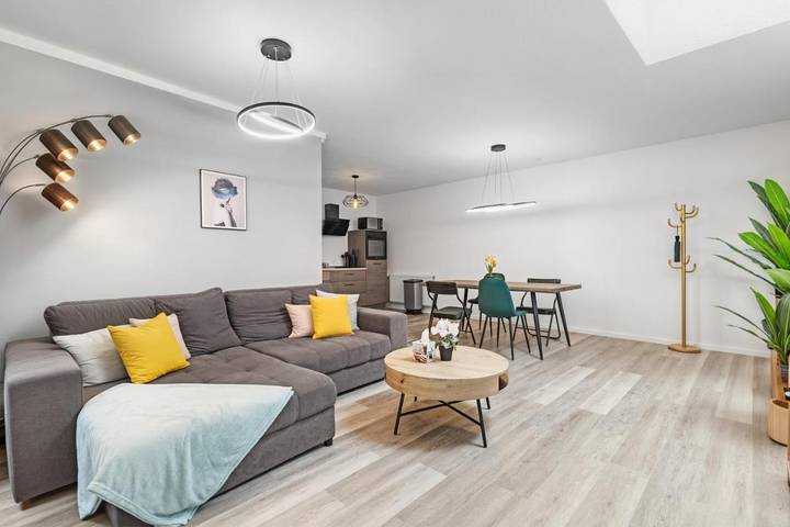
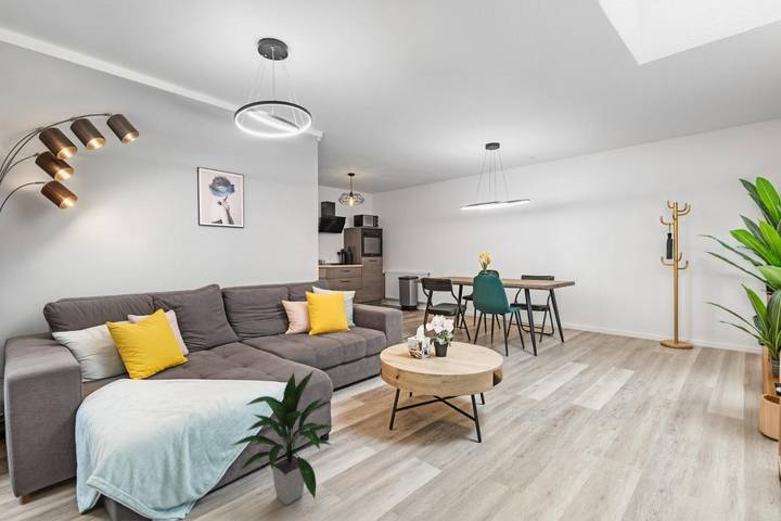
+ indoor plant [230,370,334,506]
